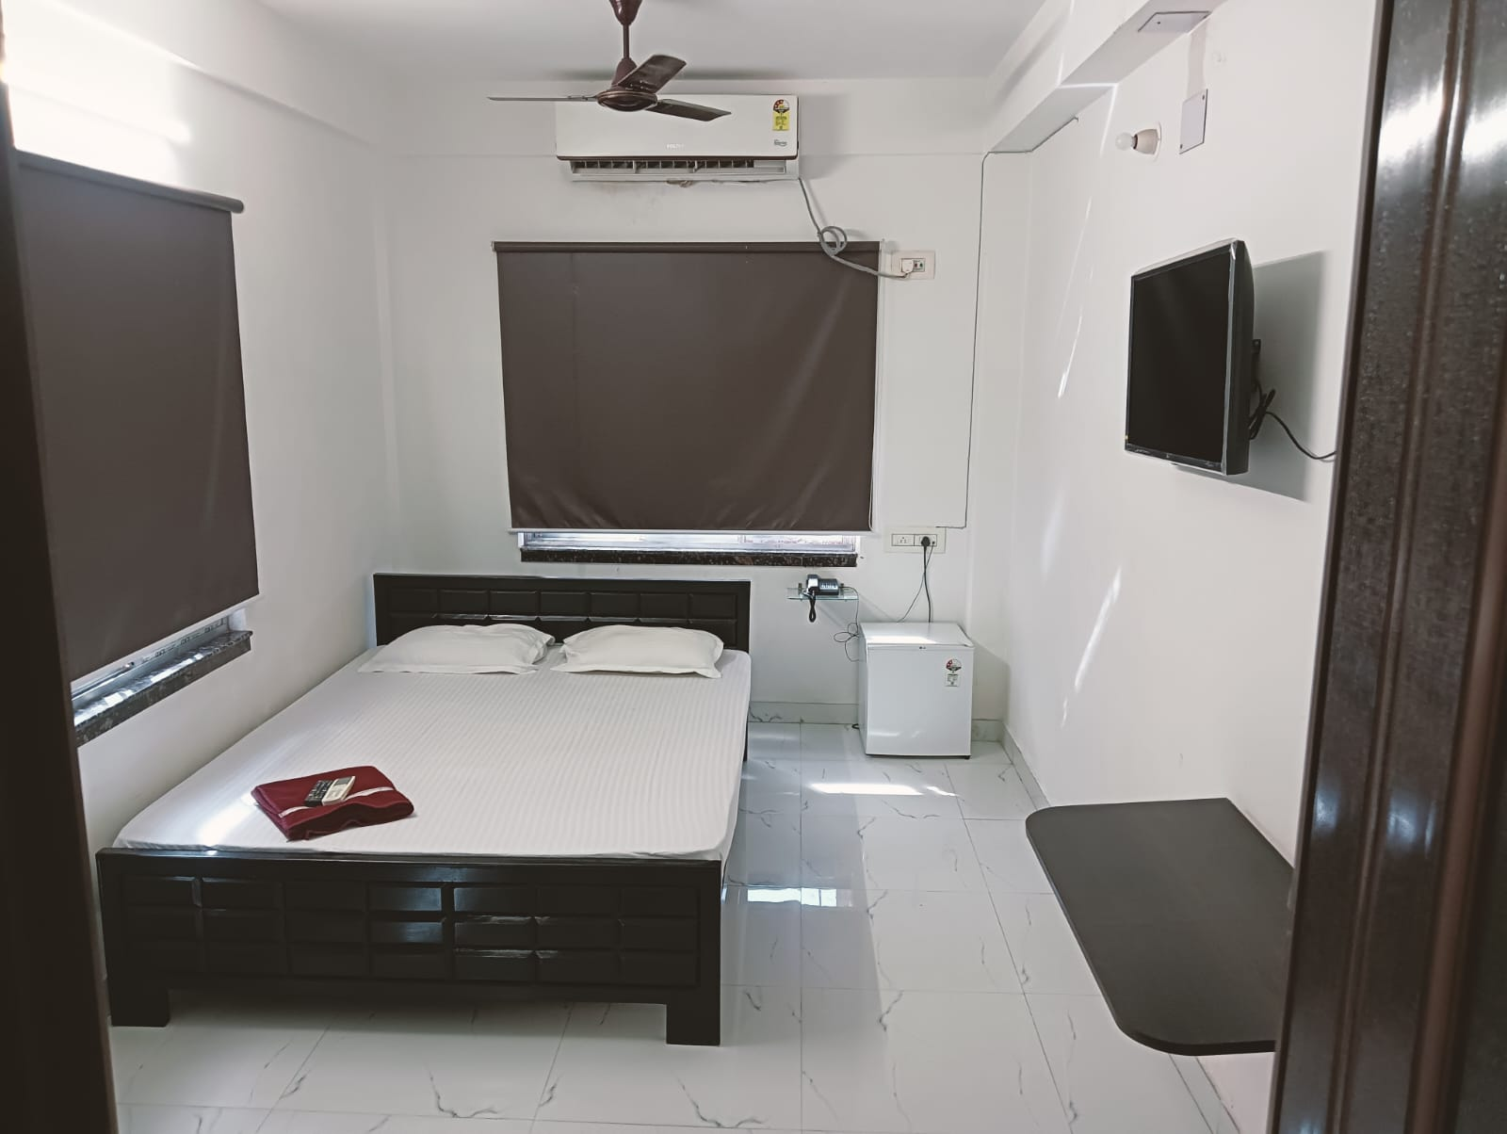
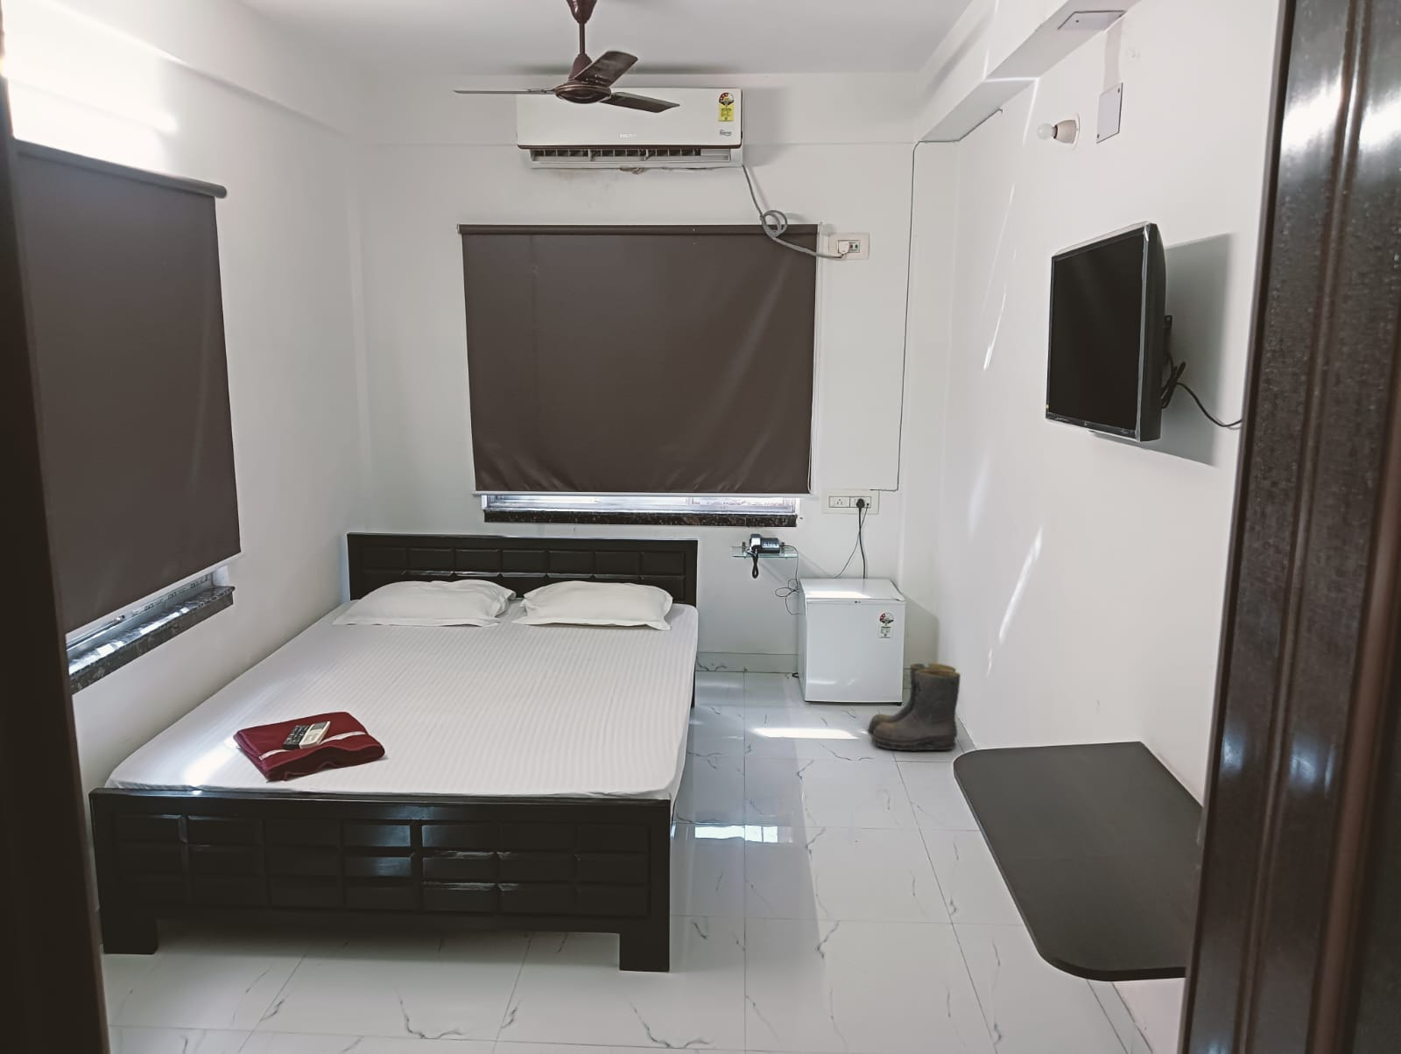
+ boots [866,662,961,752]
